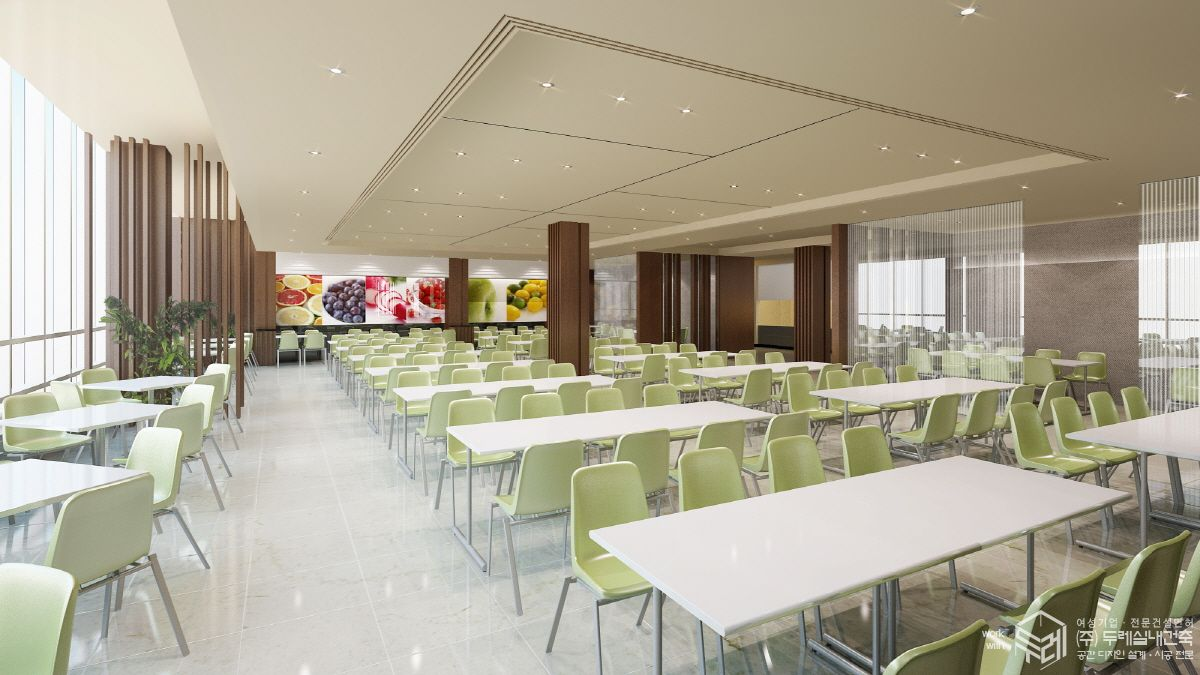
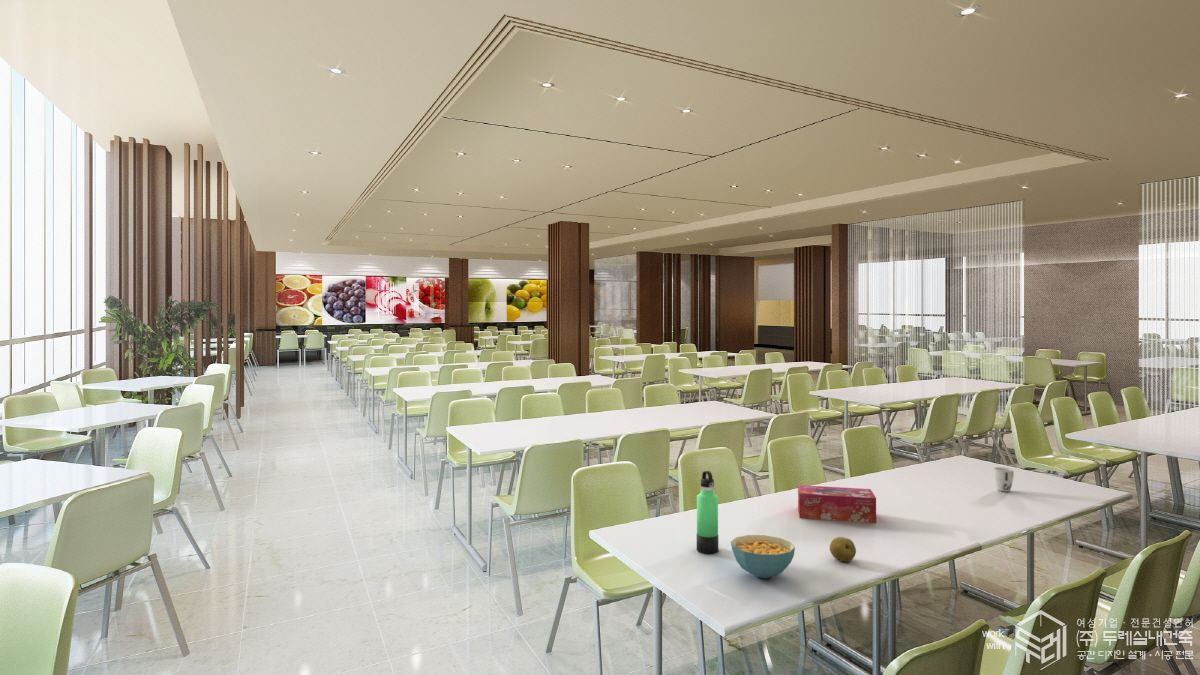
+ cup [992,466,1015,493]
+ cereal bowl [730,534,796,579]
+ thermos bottle [696,470,719,554]
+ fruit [829,536,857,563]
+ tissue box [797,484,877,524]
